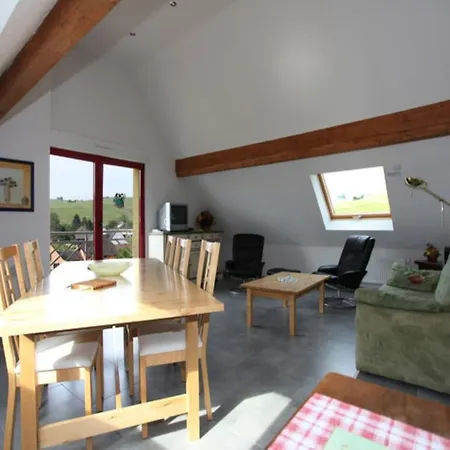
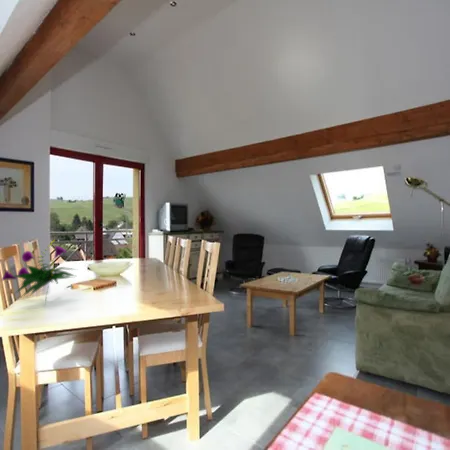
+ flower [1,239,78,305]
